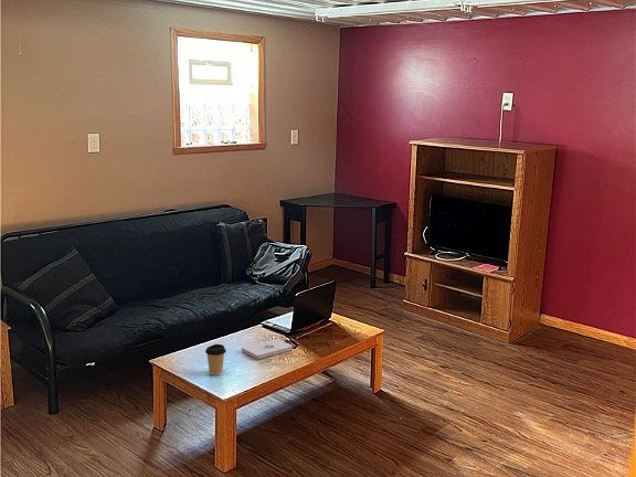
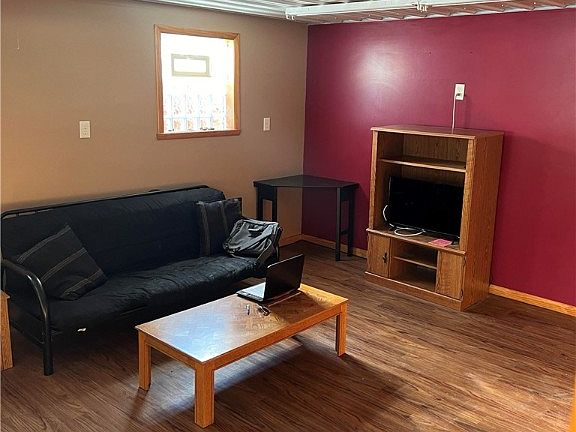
- notepad [241,338,294,360]
- coffee cup [204,343,227,377]
